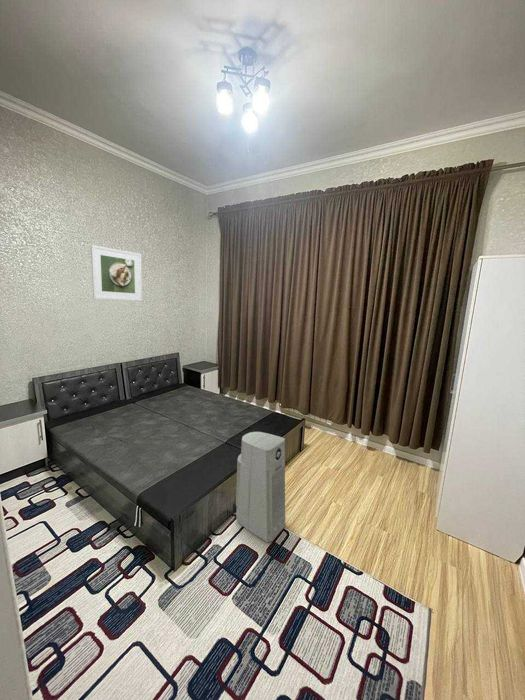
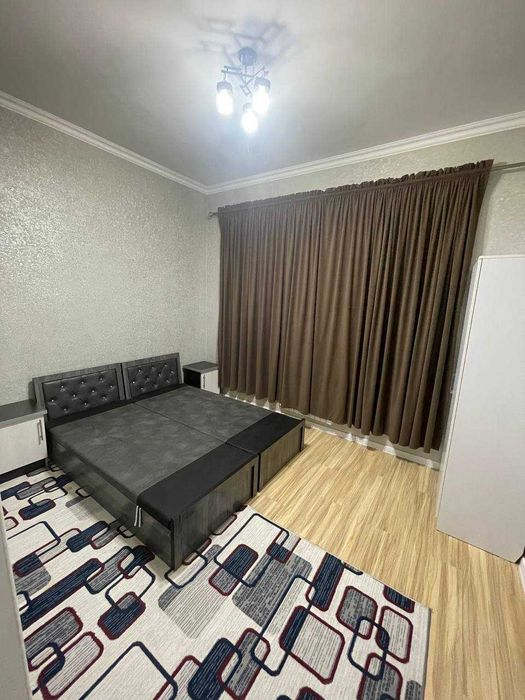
- air purifier [235,431,287,543]
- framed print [90,244,143,302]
